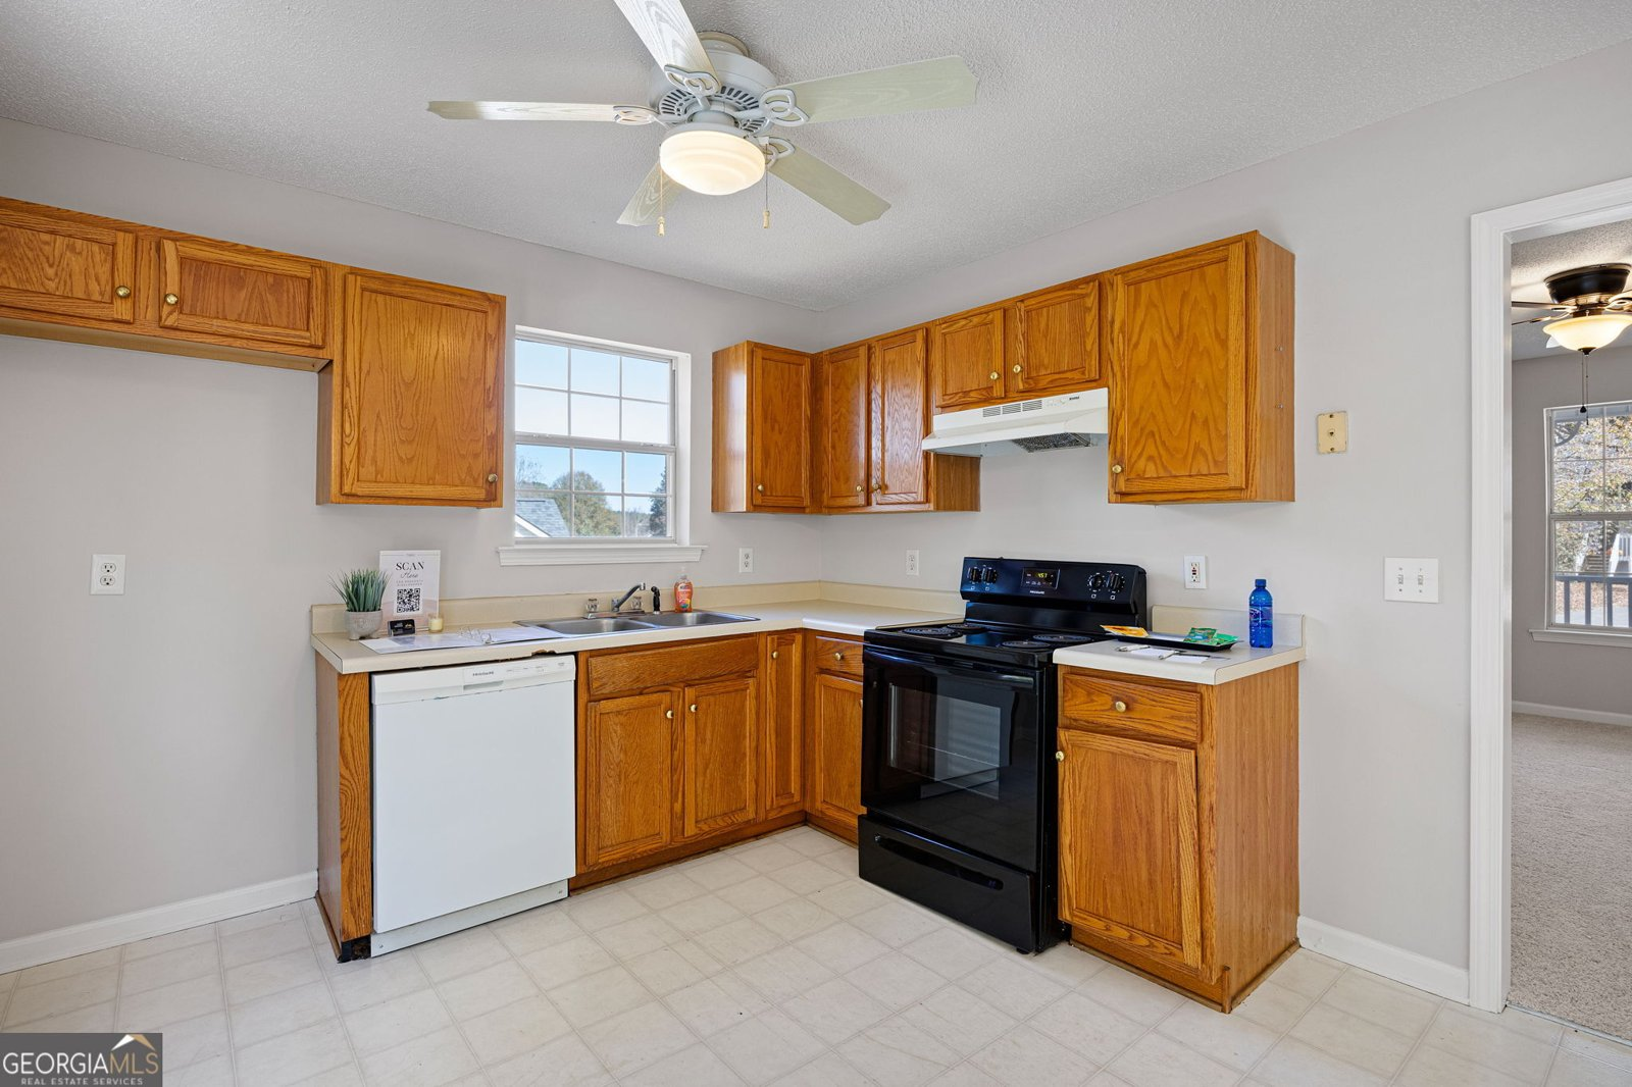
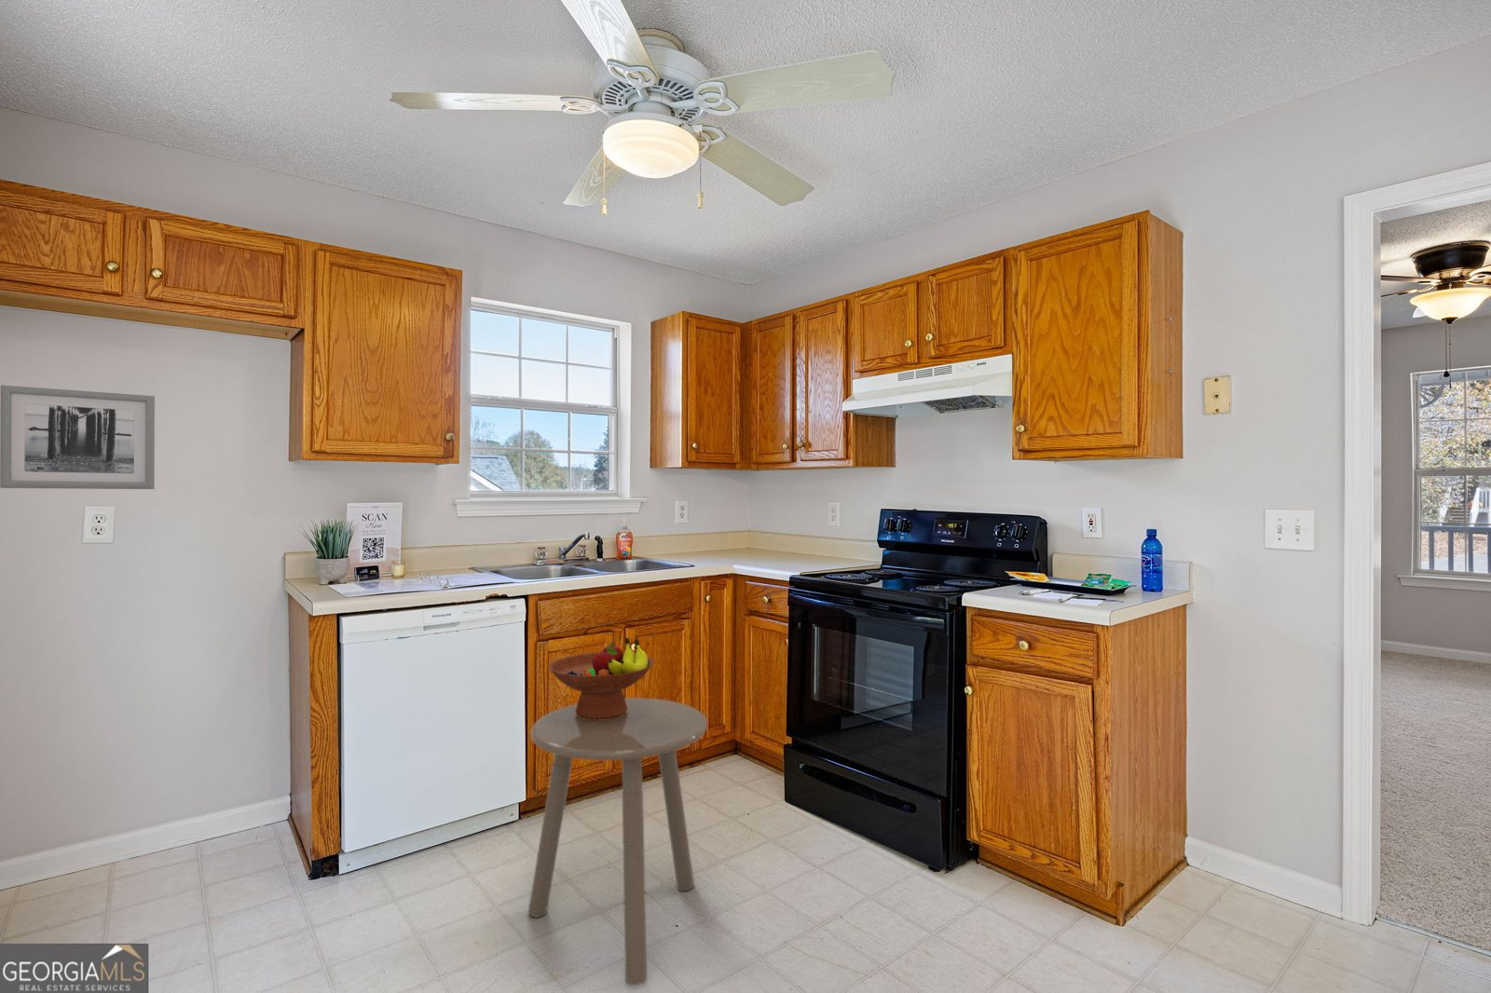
+ side table [528,697,709,985]
+ fruit bowl [547,637,655,720]
+ wall art [0,385,155,490]
